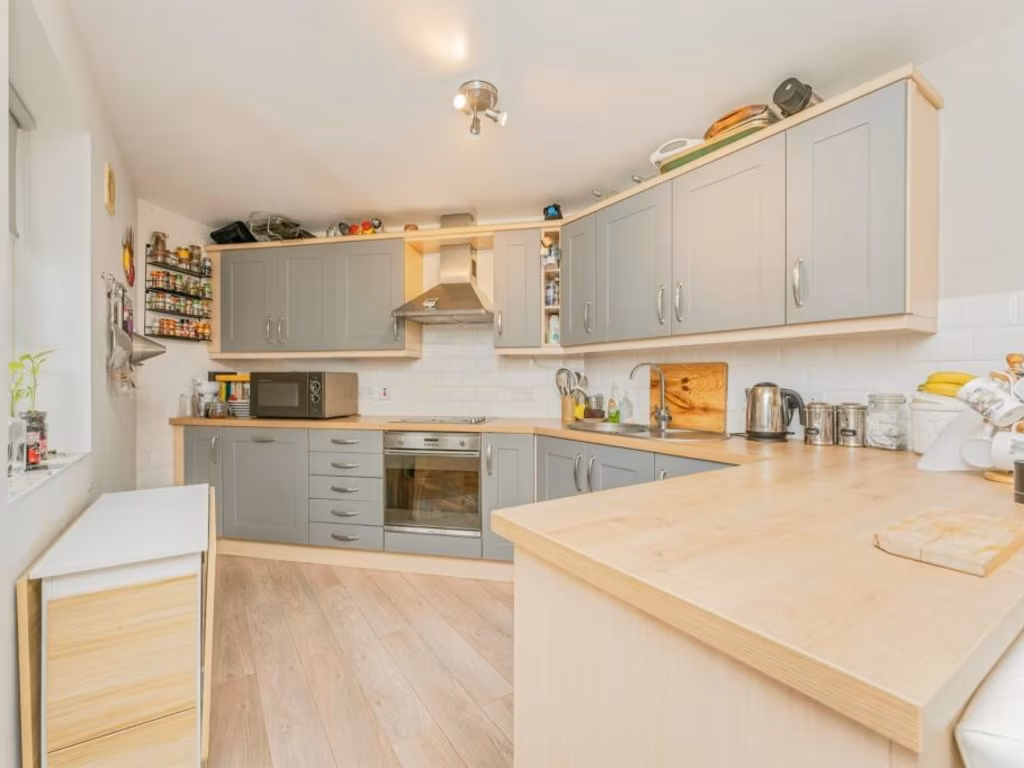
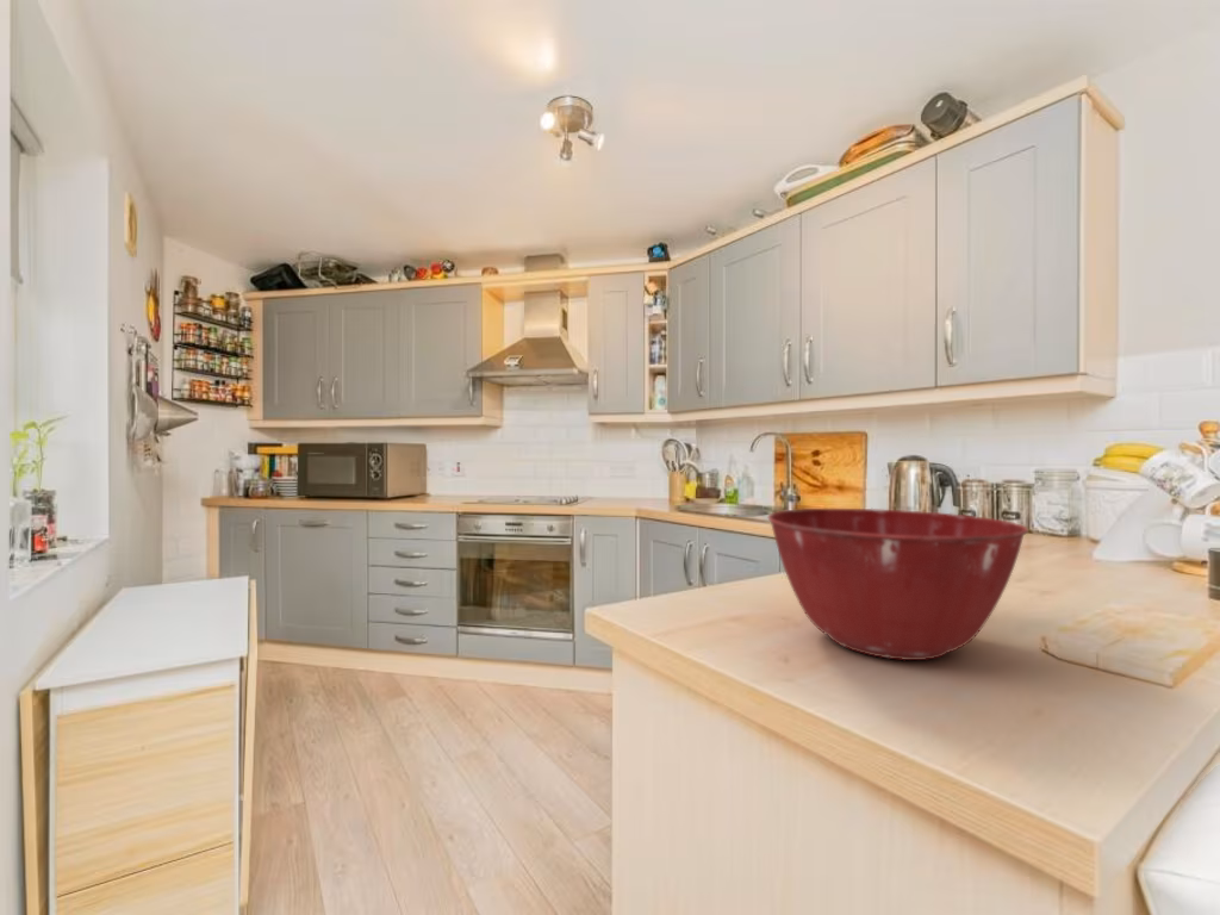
+ mixing bowl [767,508,1029,661]
